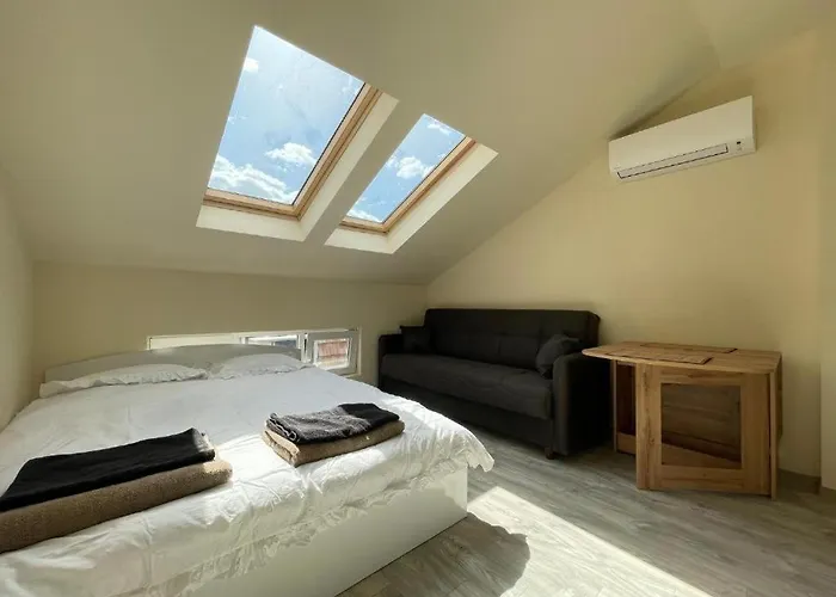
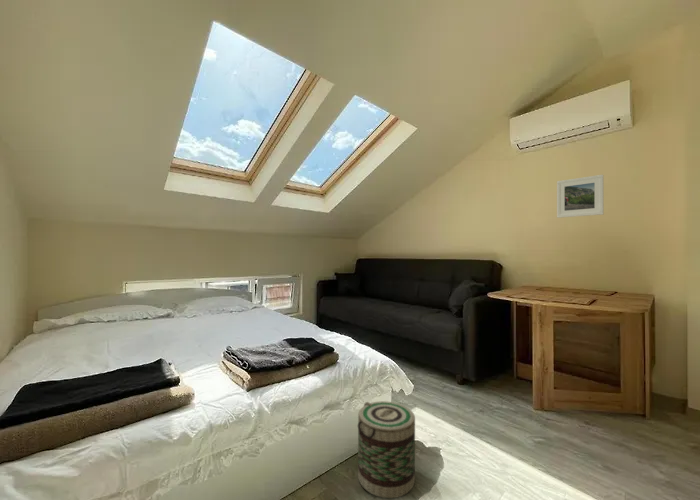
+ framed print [556,174,605,219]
+ basket [357,400,416,499]
